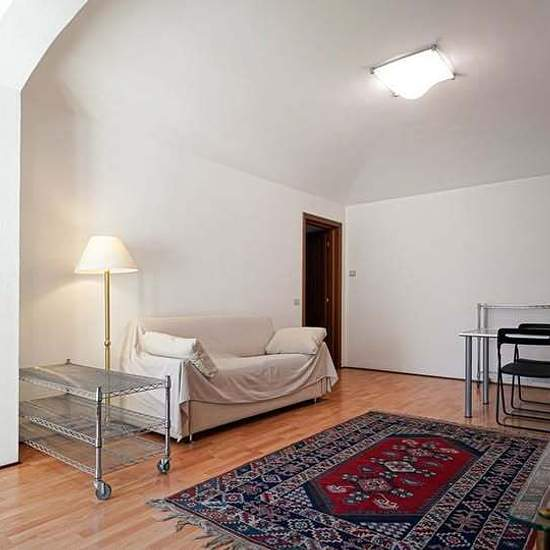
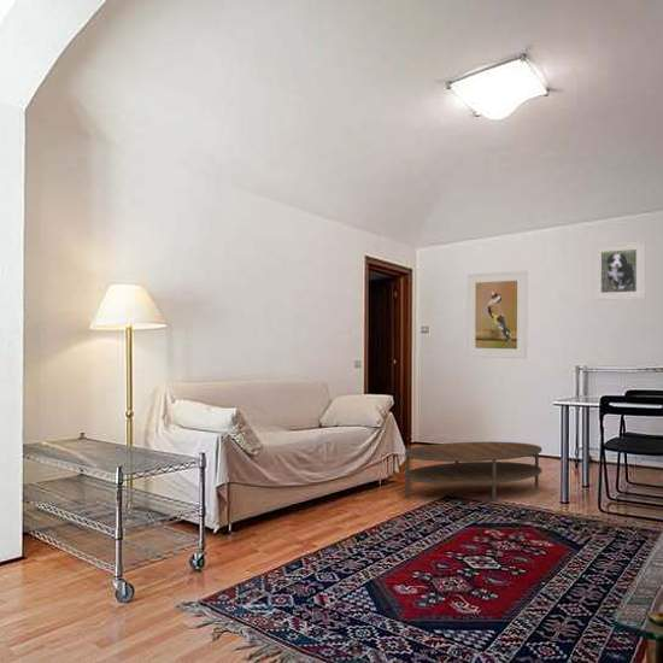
+ coffee table [404,441,542,503]
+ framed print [465,270,528,359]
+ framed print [592,240,646,301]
